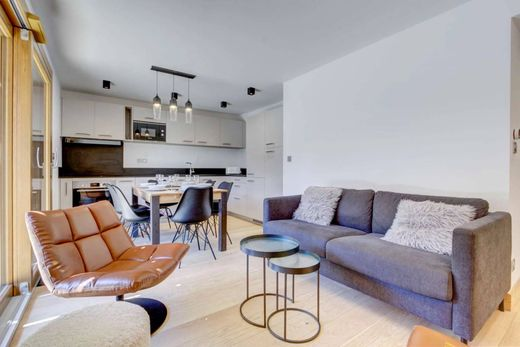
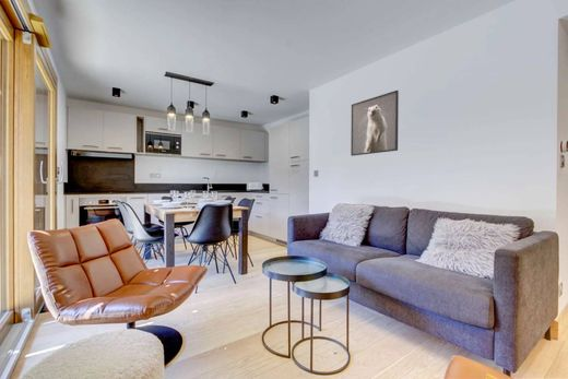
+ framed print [350,90,400,157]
